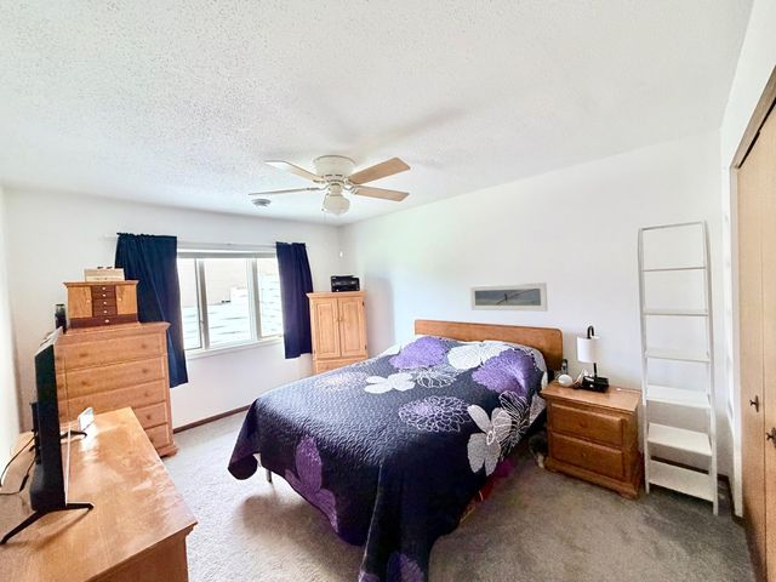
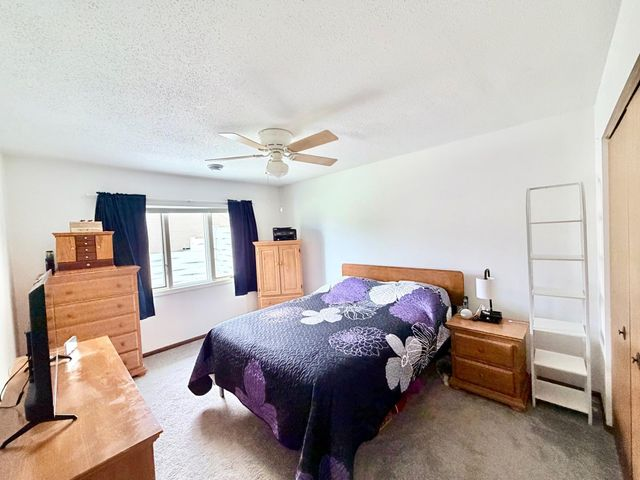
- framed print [469,281,549,313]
